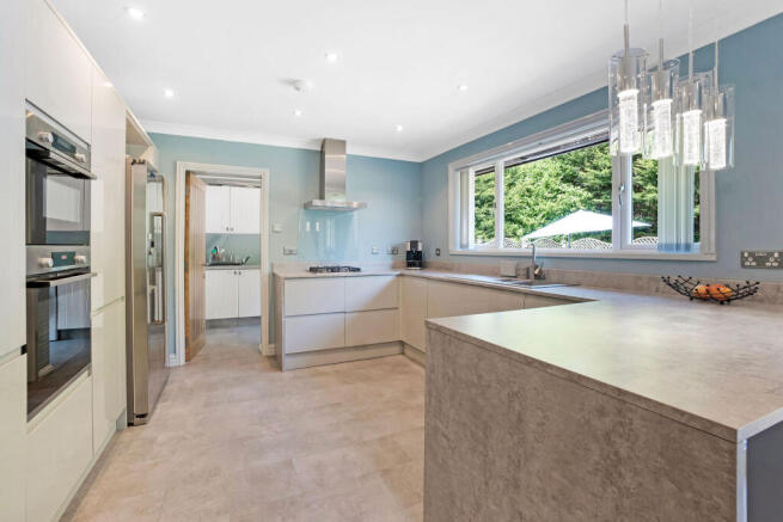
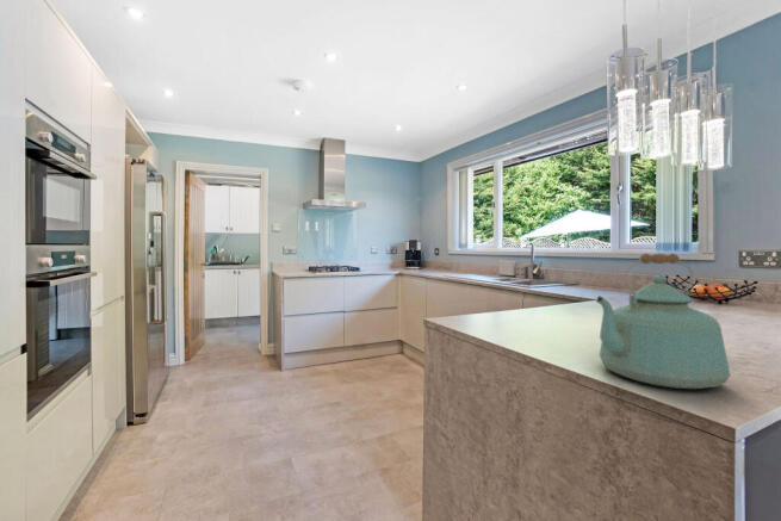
+ kettle [594,253,732,390]
